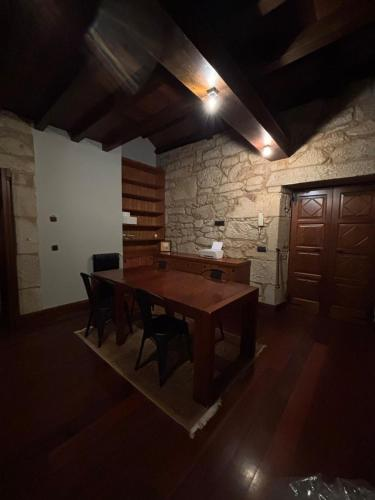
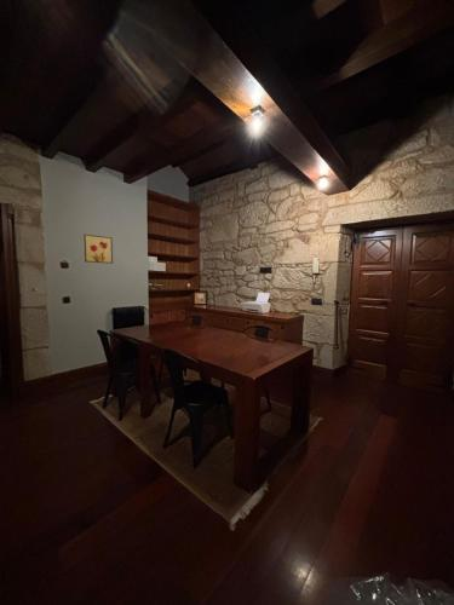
+ wall art [82,234,114,265]
